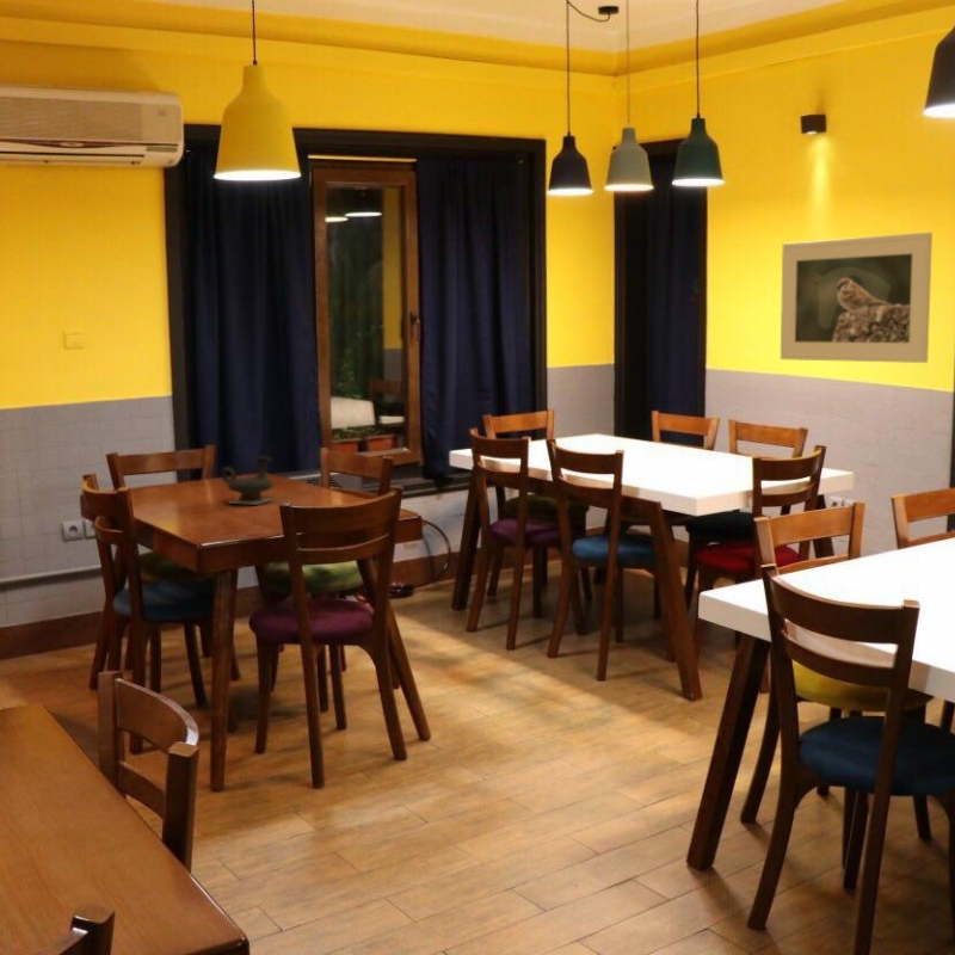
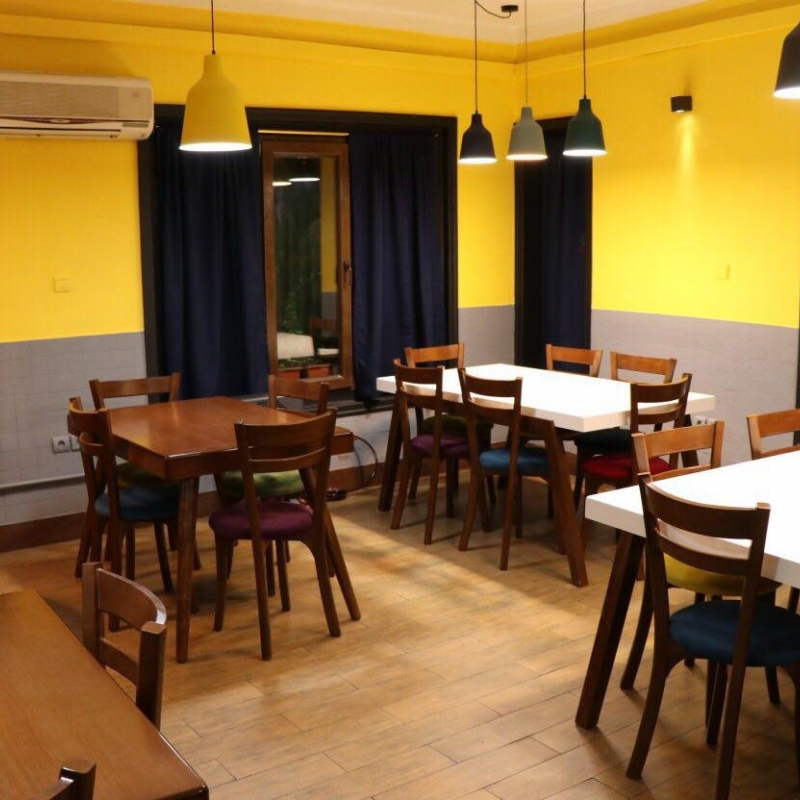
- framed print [780,232,934,364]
- teapot [220,455,275,506]
